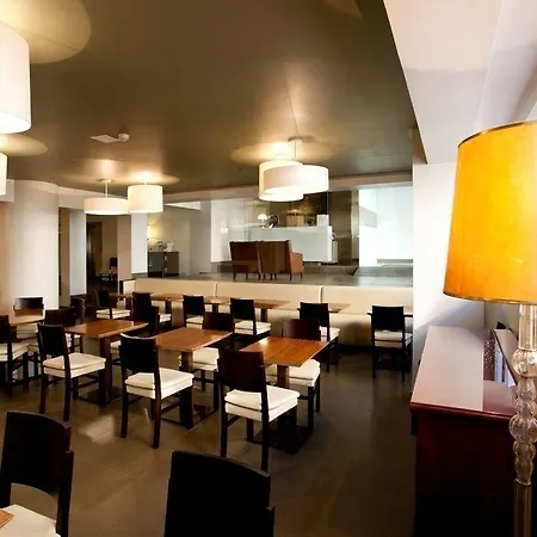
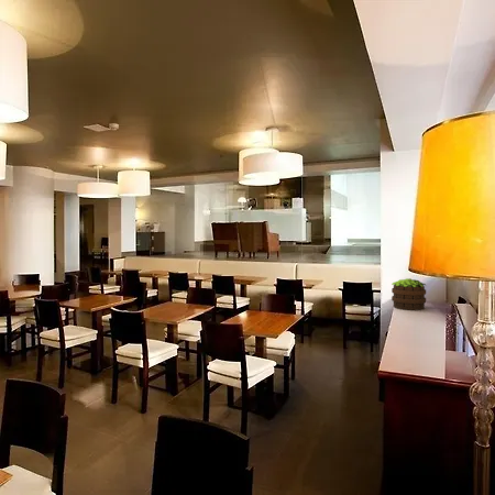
+ potted plant [391,277,427,311]
